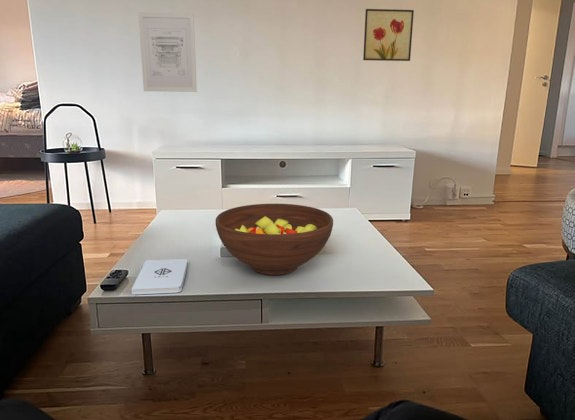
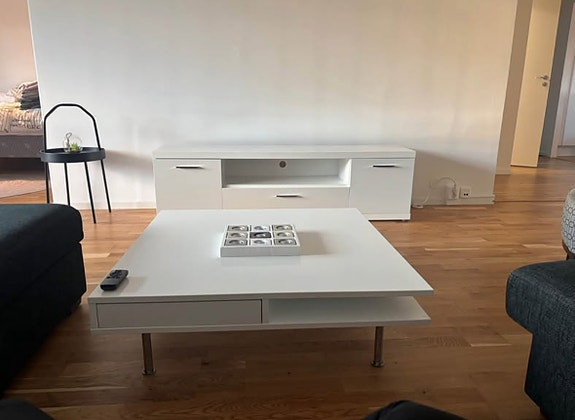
- notepad [131,258,189,296]
- wall art [362,8,415,62]
- wall art [137,11,198,93]
- fruit bowl [214,203,334,276]
